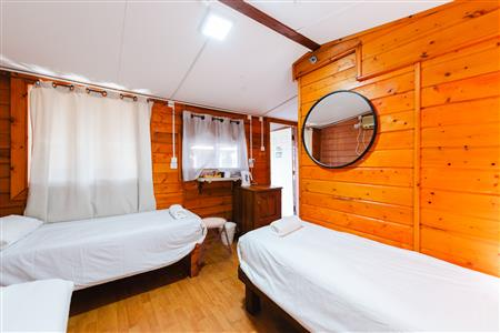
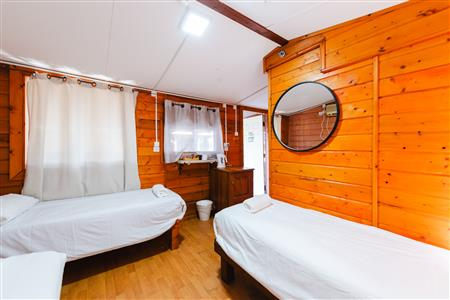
- stool [197,216,233,265]
